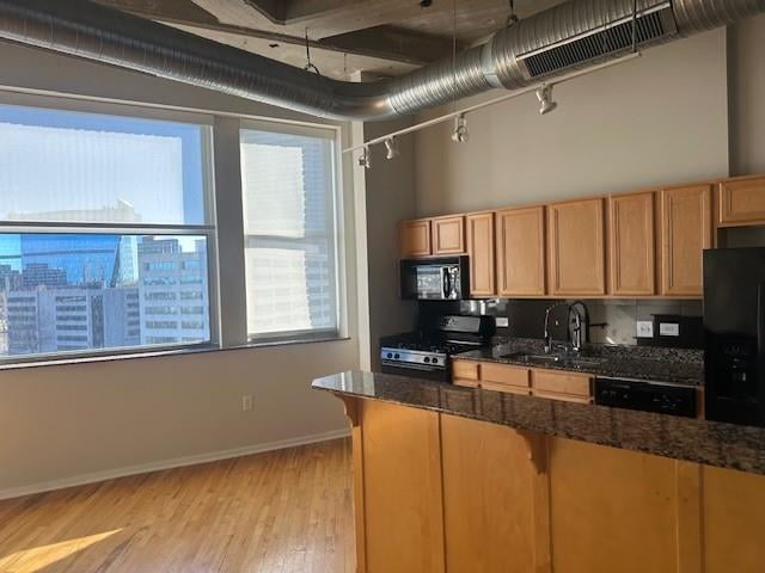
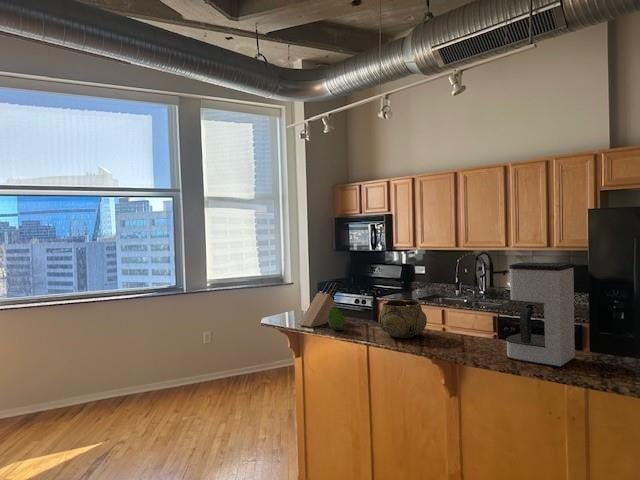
+ coffee maker [505,261,576,368]
+ fruit [327,305,346,331]
+ decorative bowl [378,299,428,339]
+ knife block [298,282,338,328]
